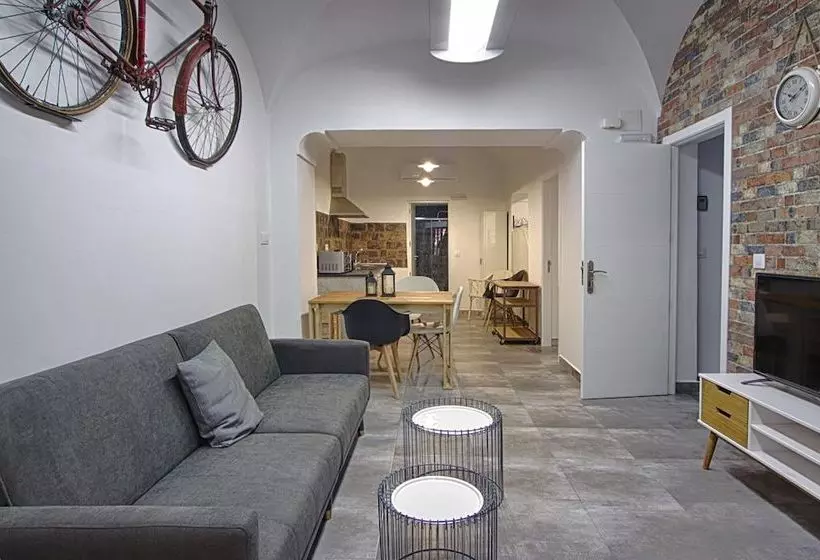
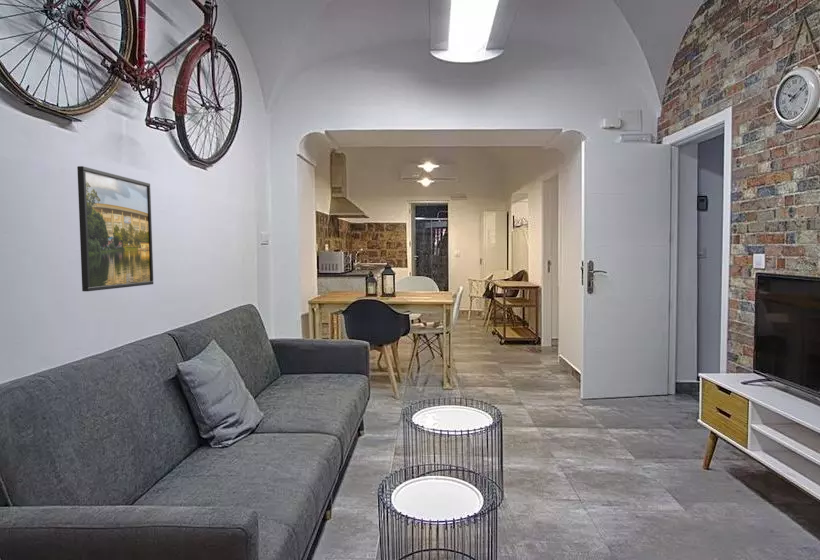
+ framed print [76,165,154,292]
